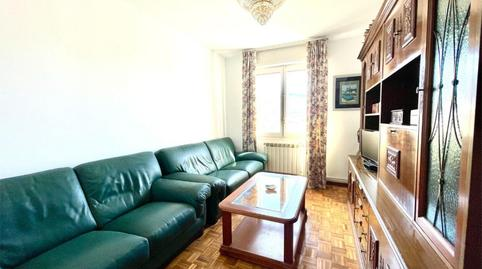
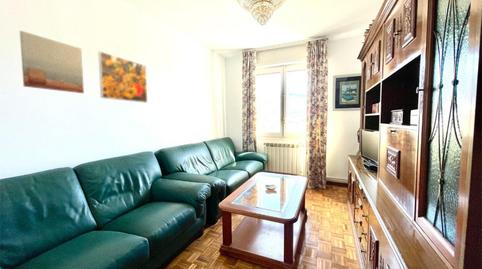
+ wall art [19,30,85,94]
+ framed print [97,50,148,104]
